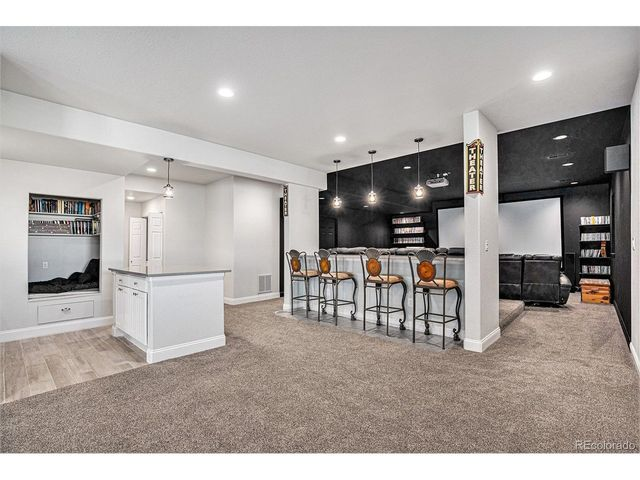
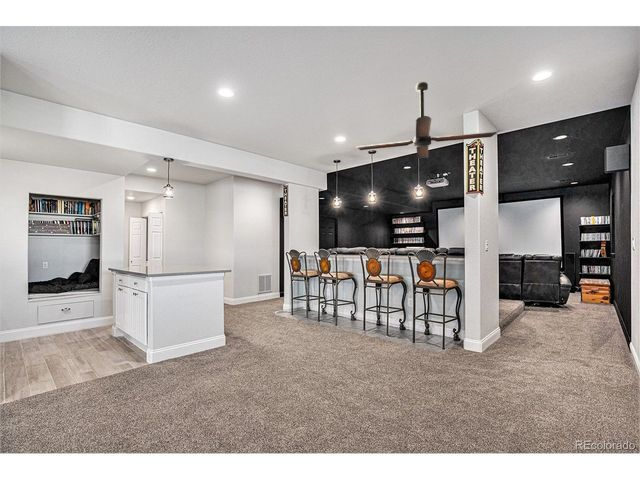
+ ceiling fan [355,81,498,159]
